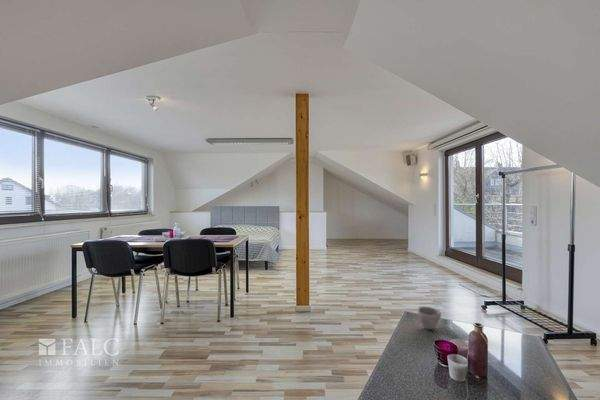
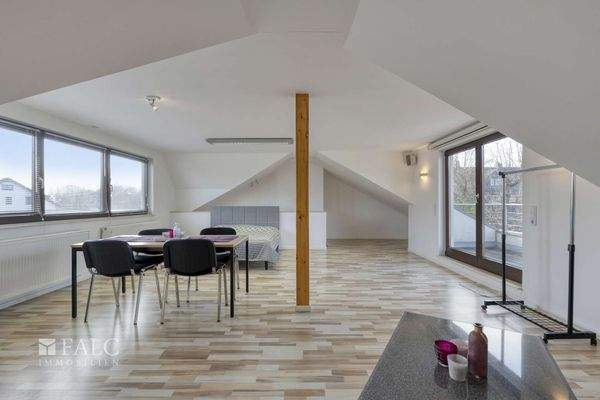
- cup [416,305,442,330]
